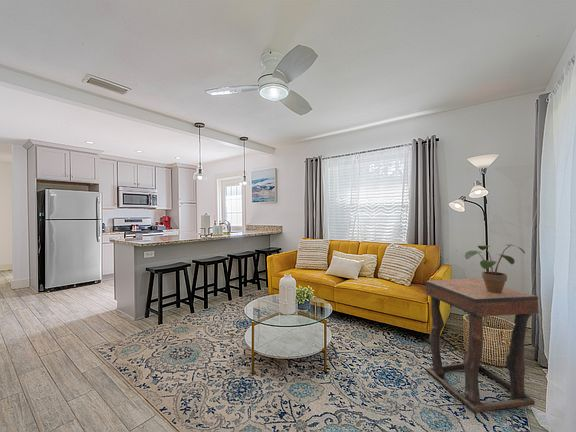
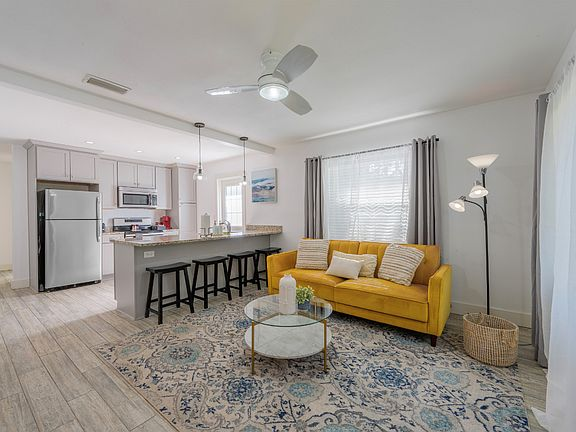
- potted plant [464,243,526,292]
- side table [425,277,540,414]
